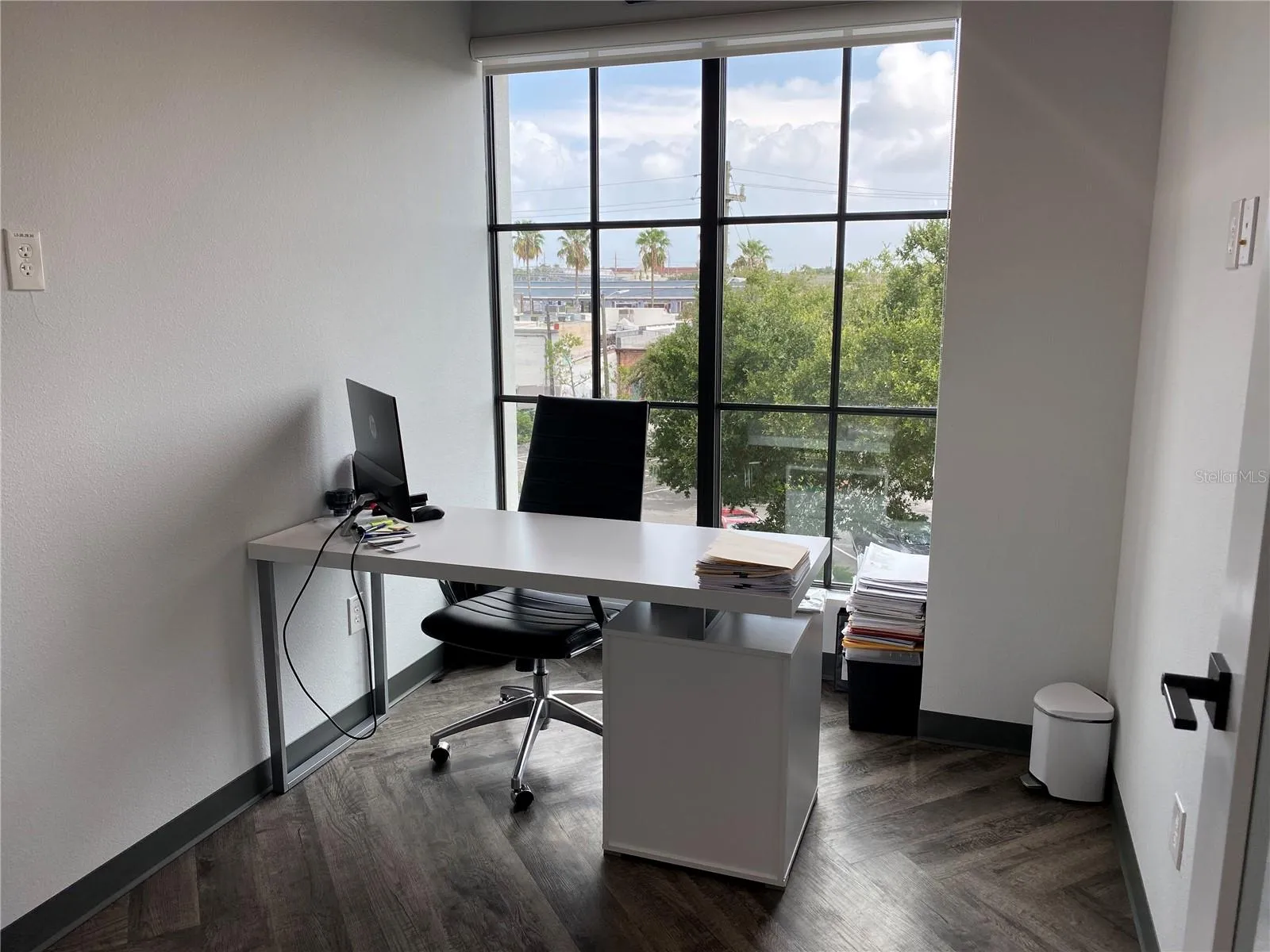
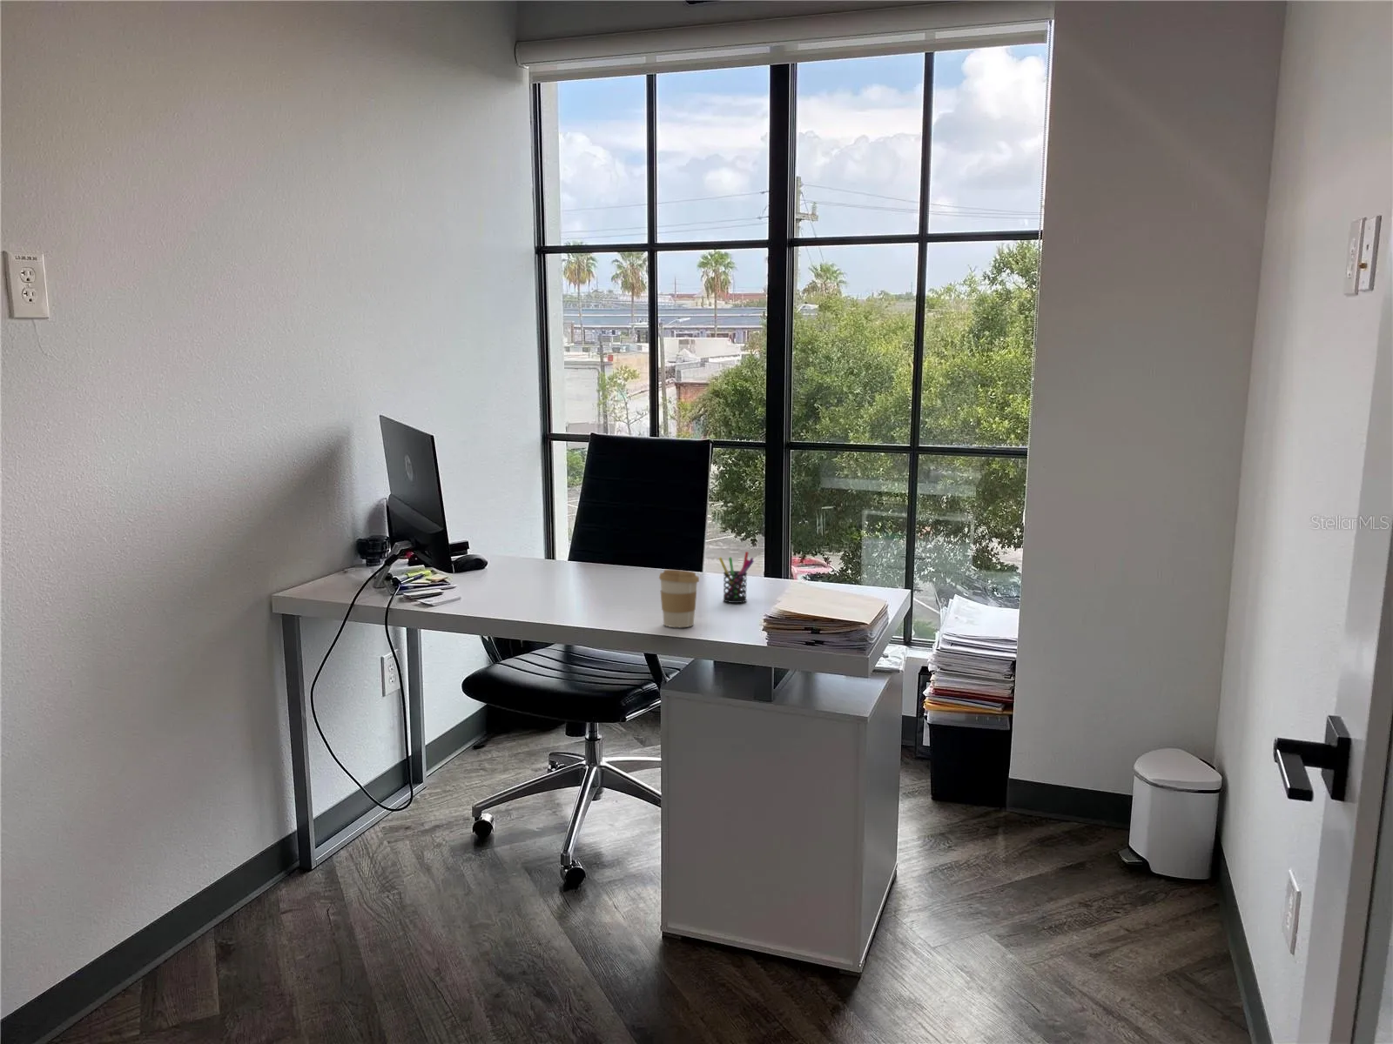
+ pen holder [718,551,755,604]
+ coffee cup [658,569,700,628]
